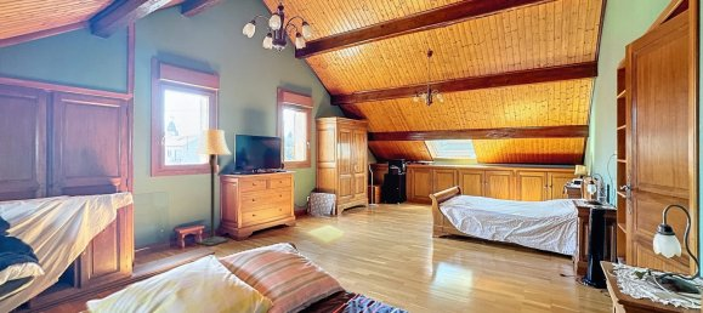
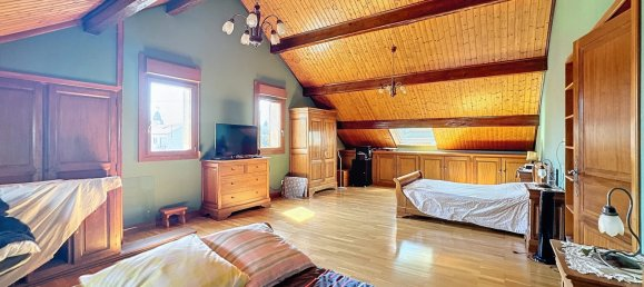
- lamp [192,129,232,247]
